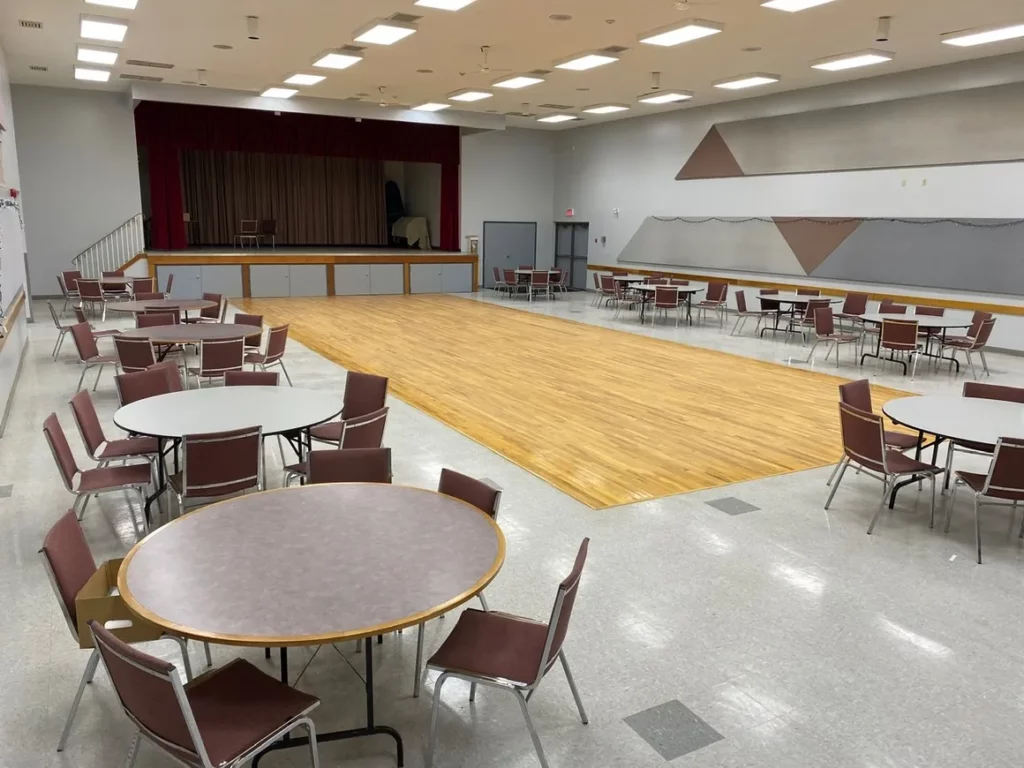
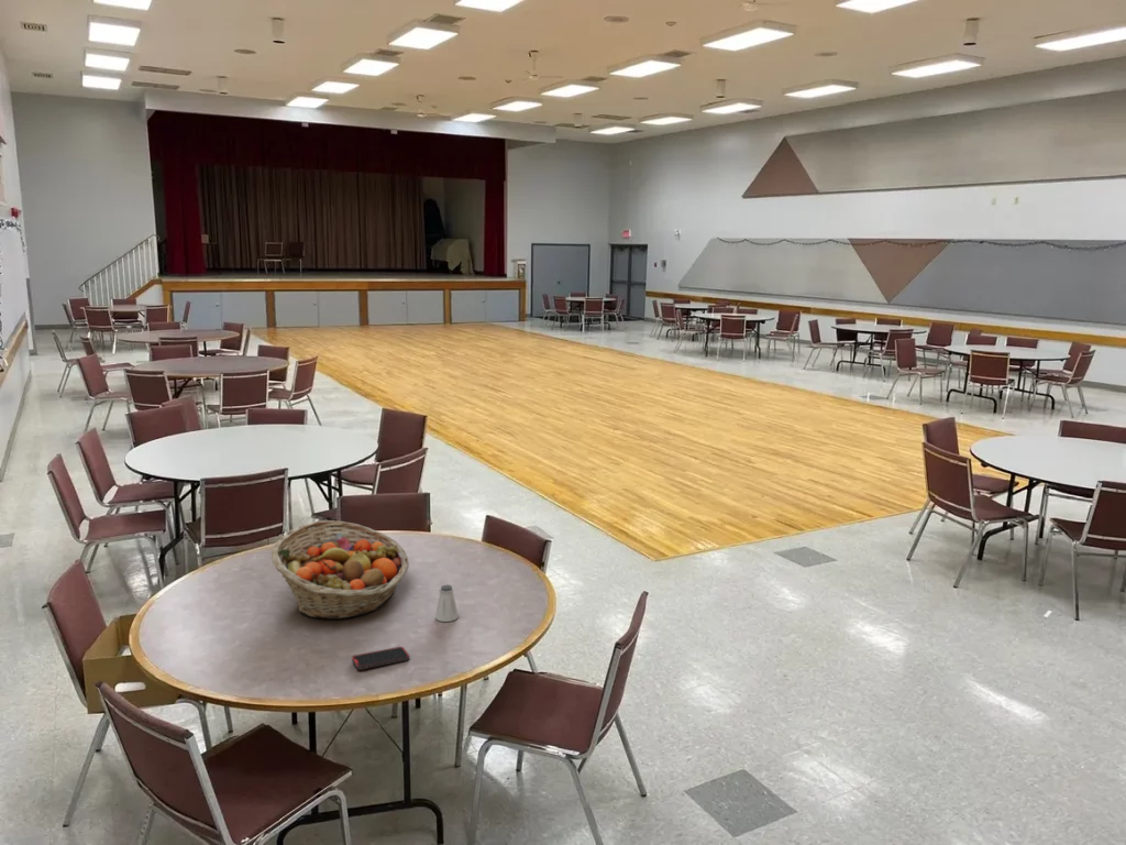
+ fruit basket [271,519,410,621]
+ saltshaker [434,584,460,623]
+ smartphone [351,646,410,671]
